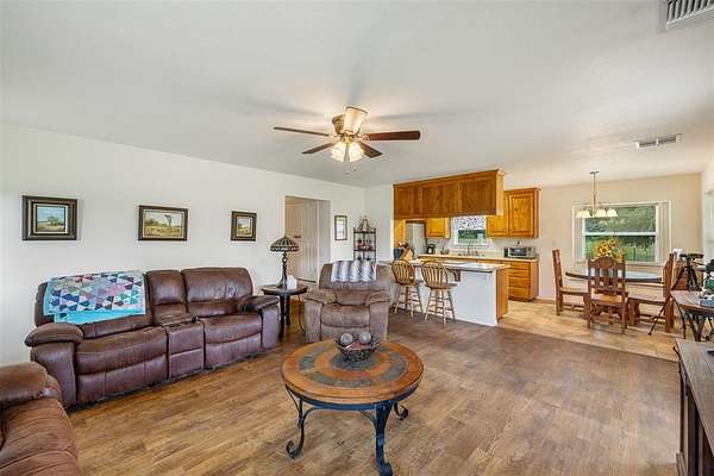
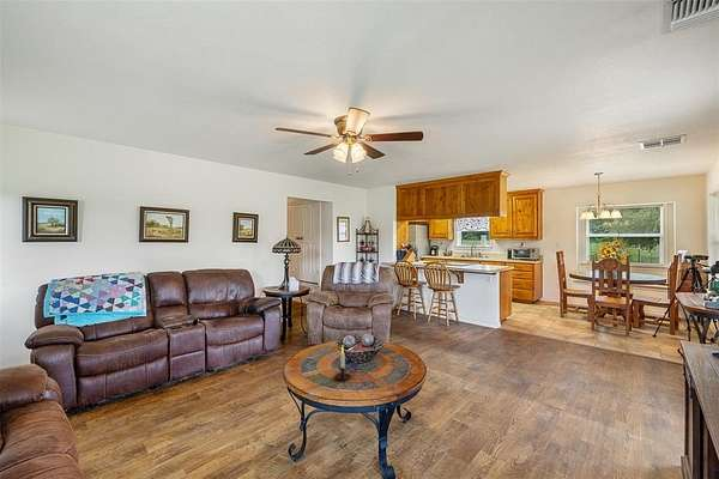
+ candle [334,345,356,381]
